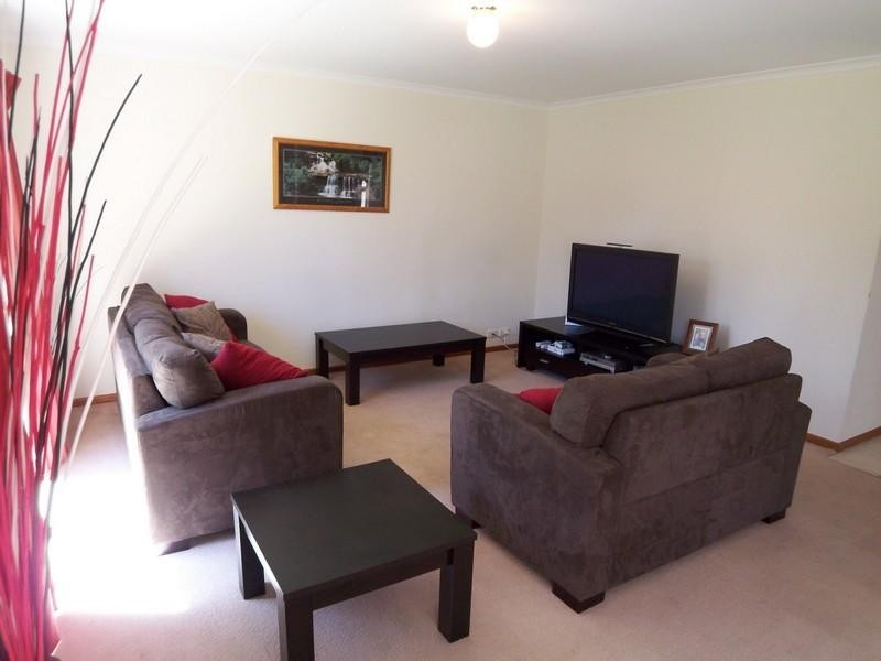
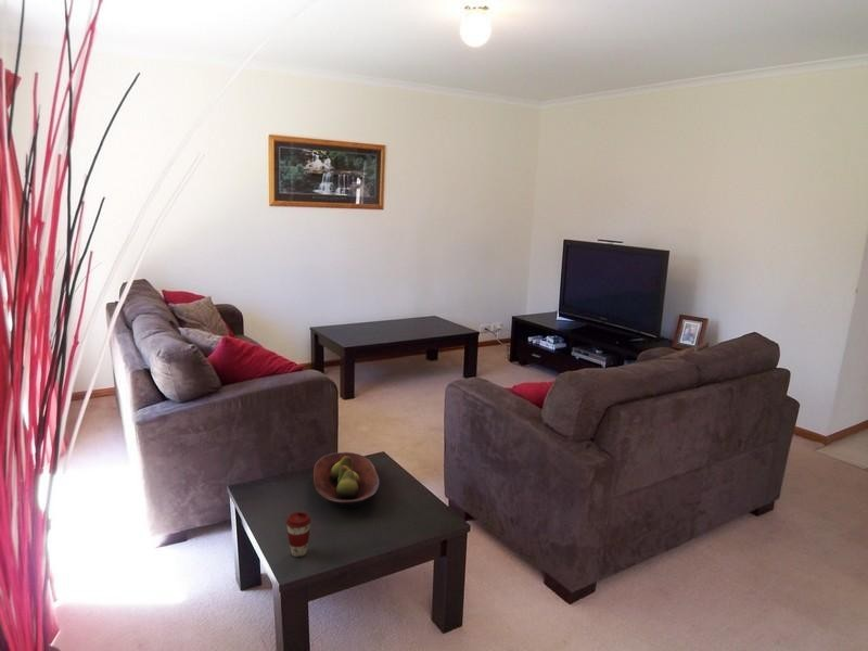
+ coffee cup [285,511,312,558]
+ fruit bowl [312,451,381,510]
